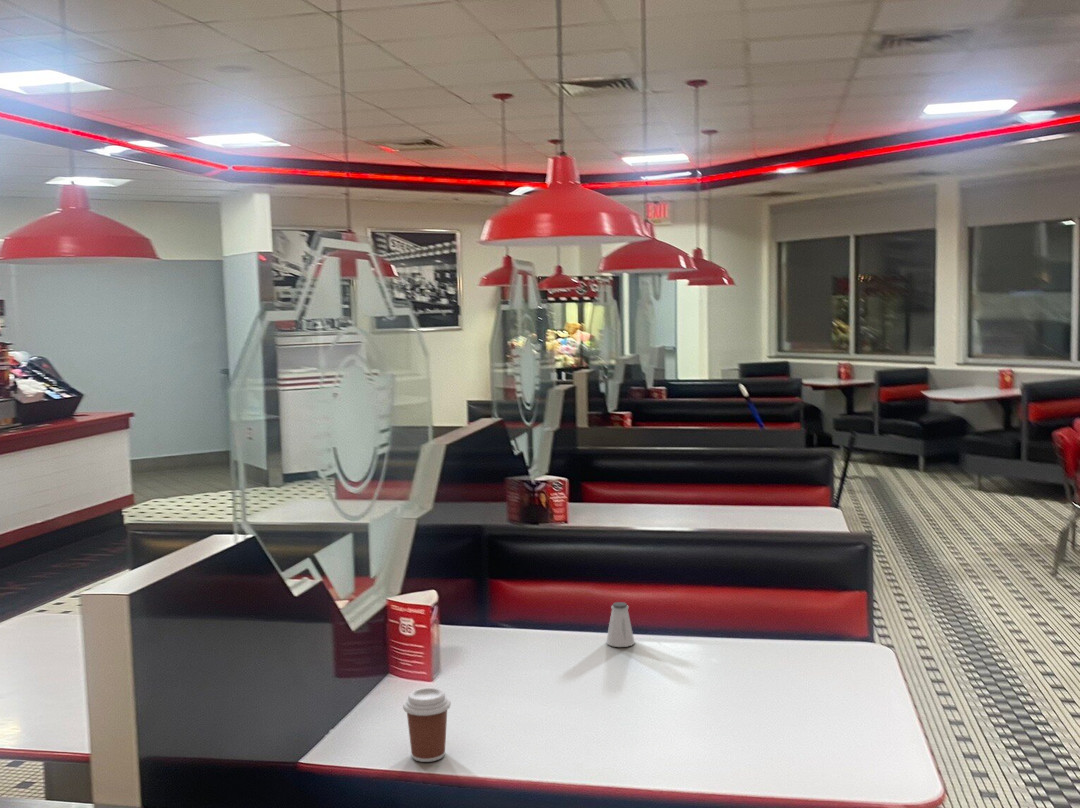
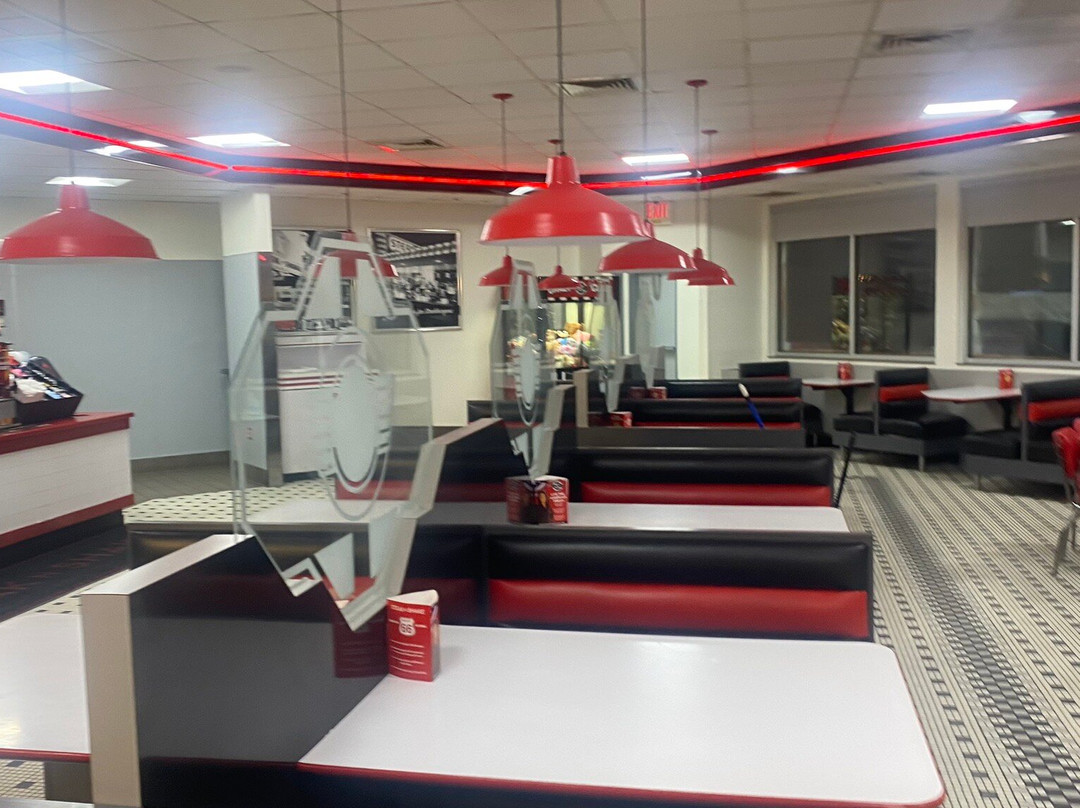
- coffee cup [402,687,452,763]
- saltshaker [605,601,636,648]
